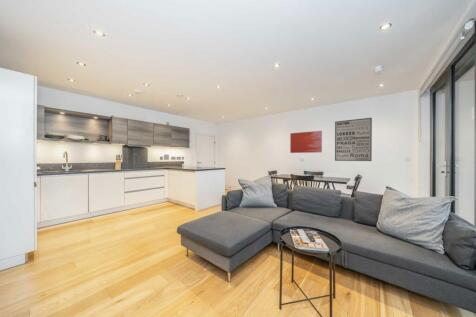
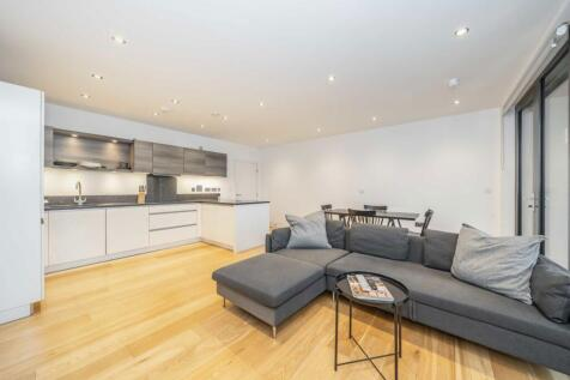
- wall art [289,130,323,154]
- wall art [334,117,373,162]
